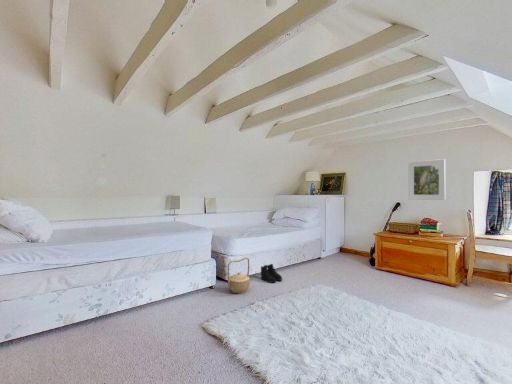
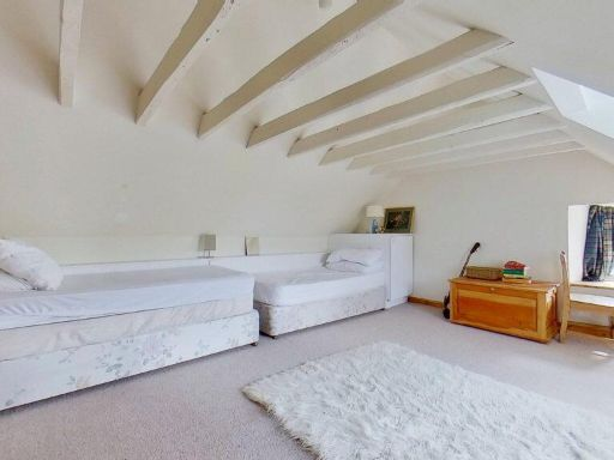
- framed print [407,158,447,201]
- basket [227,257,251,295]
- boots [260,263,283,284]
